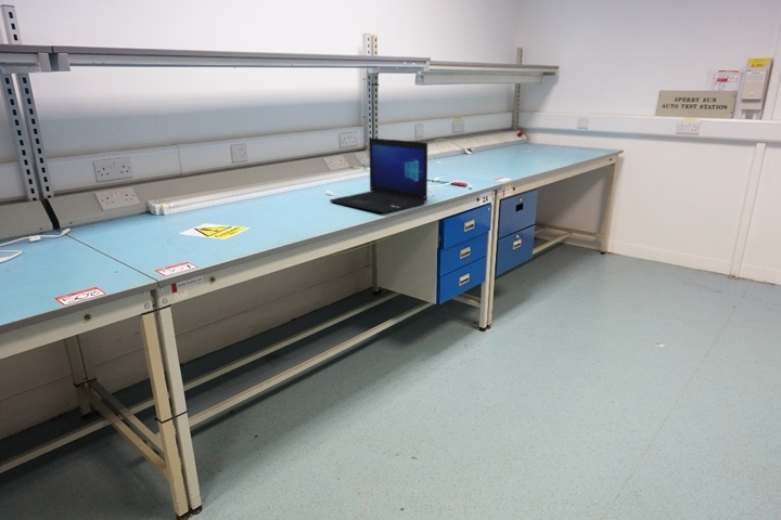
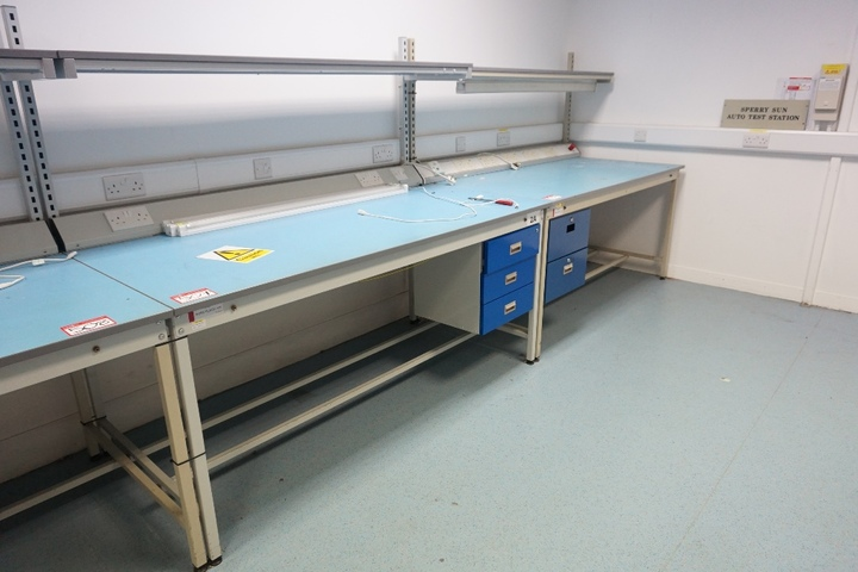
- laptop [329,136,428,214]
